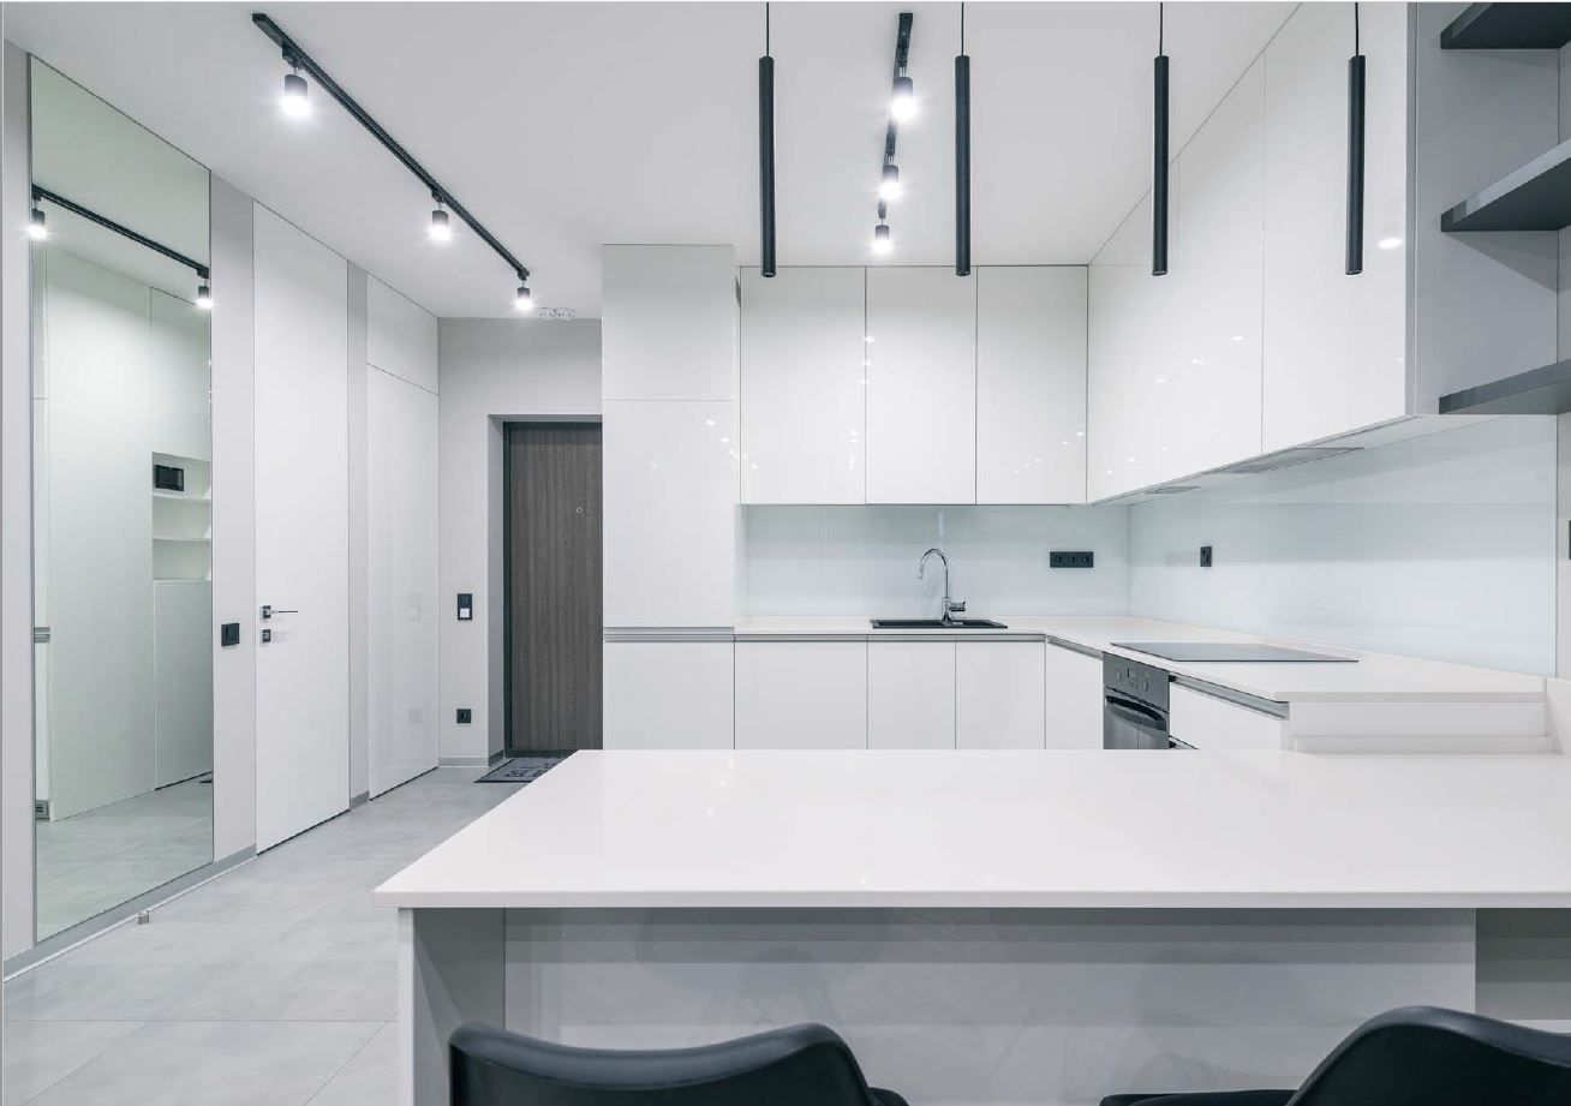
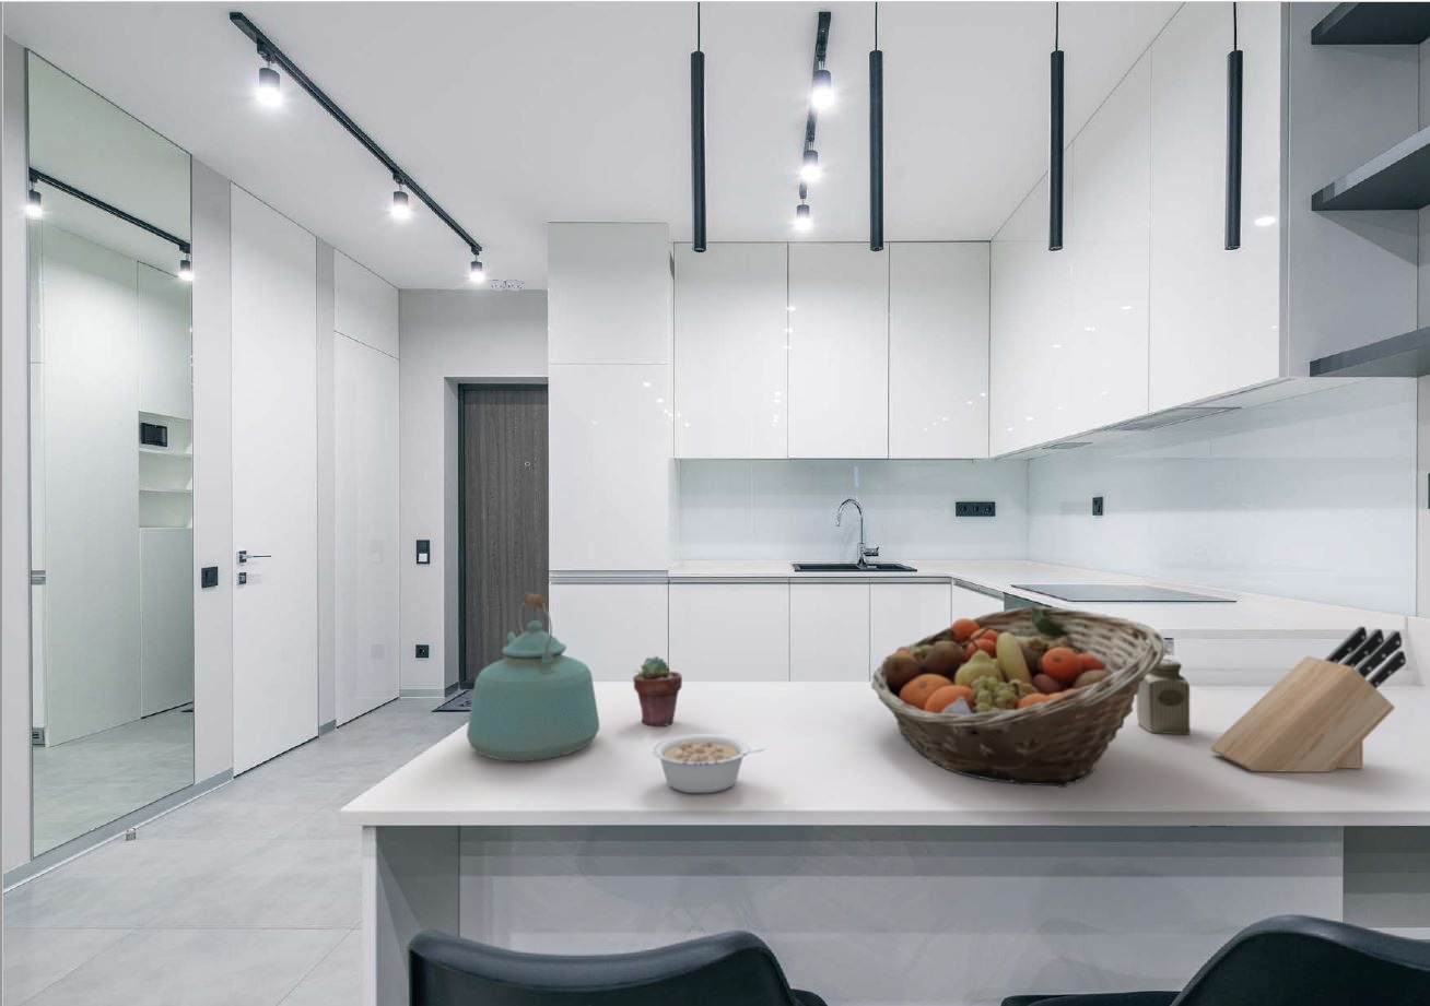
+ kettle [466,591,600,762]
+ fruit basket [870,605,1169,789]
+ legume [652,733,766,794]
+ salt shaker [1136,658,1191,735]
+ knife block [1208,625,1407,773]
+ potted succulent [632,655,683,727]
